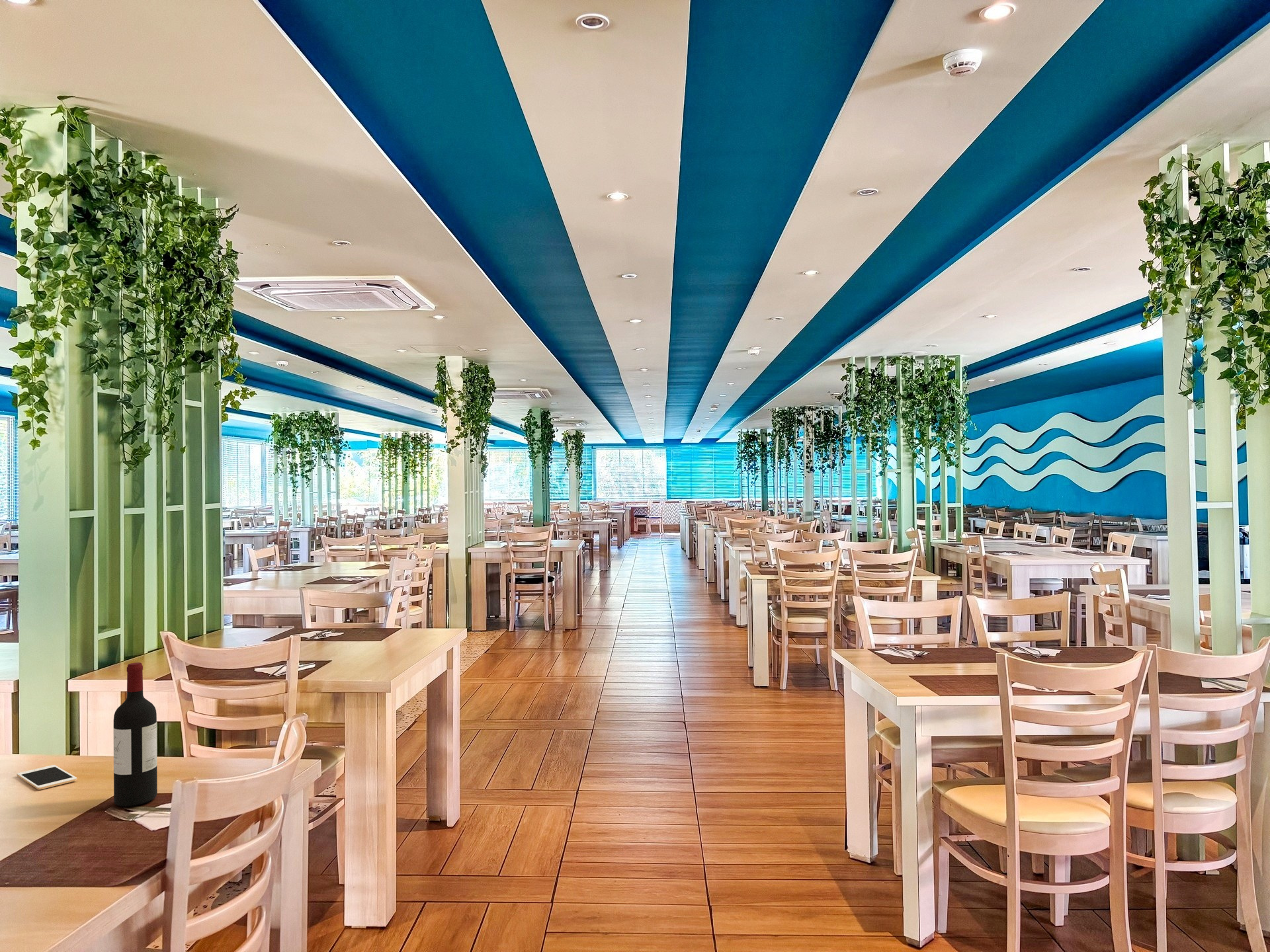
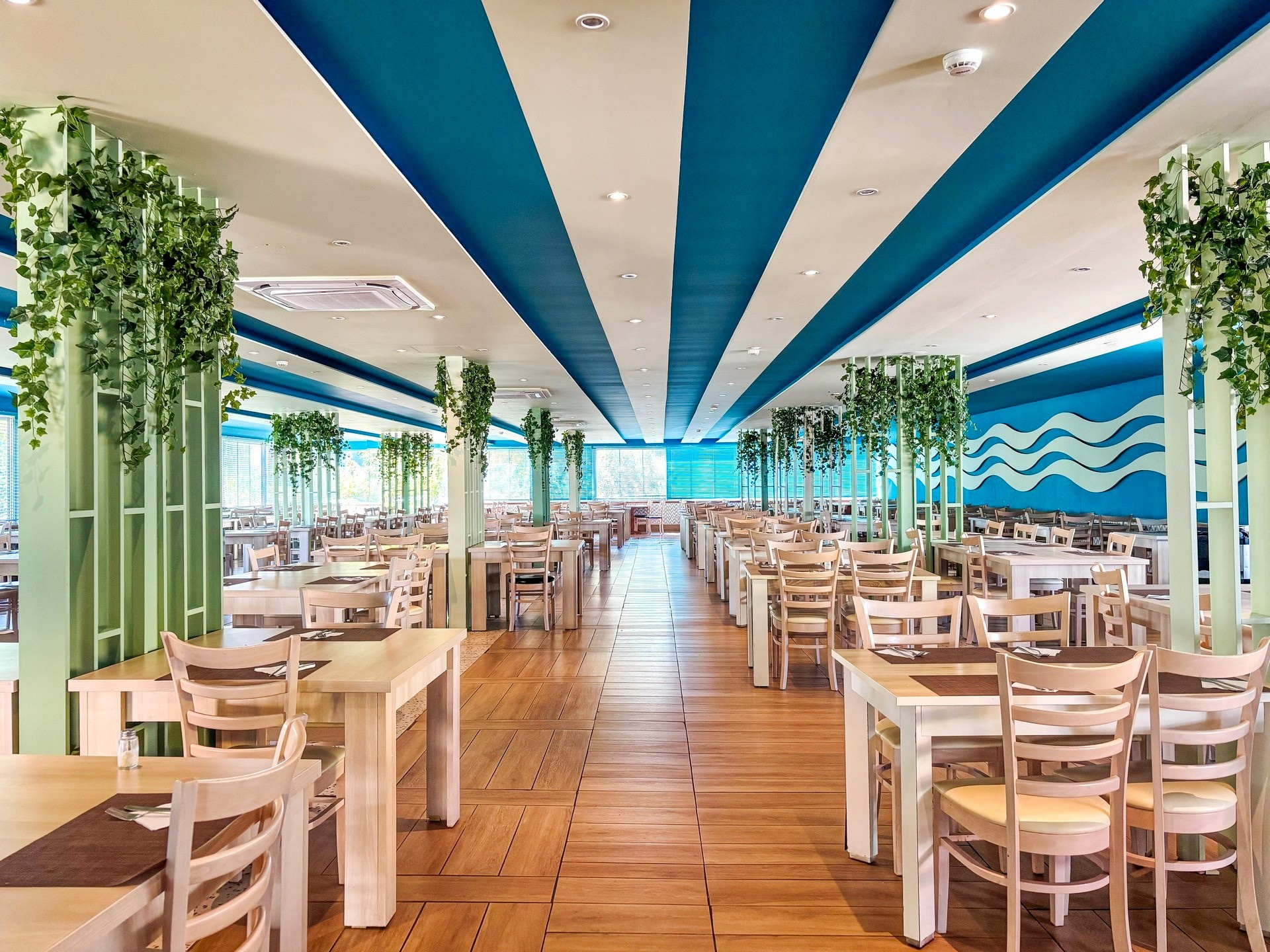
- wine bottle [113,662,158,807]
- cell phone [16,764,77,790]
